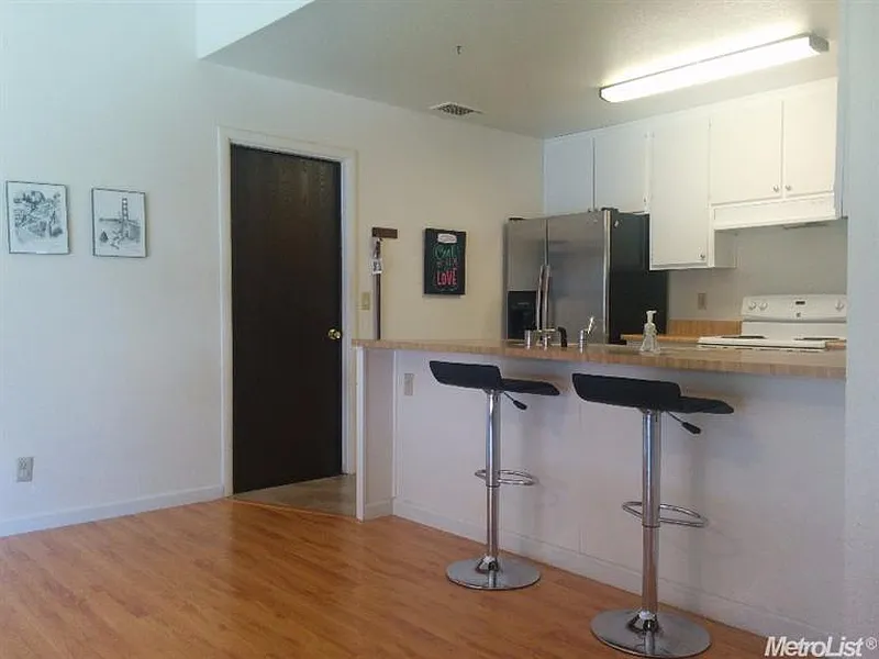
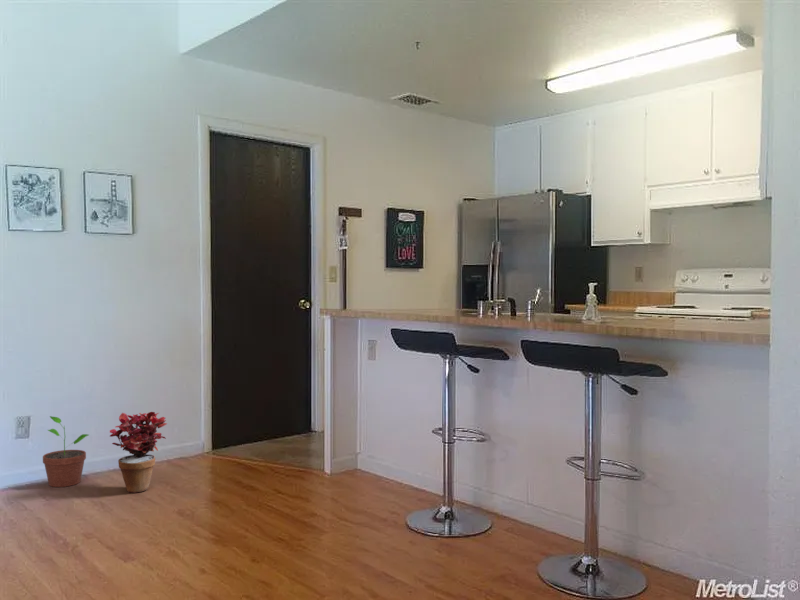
+ potted plant [109,411,168,494]
+ potted plant [42,415,89,488]
